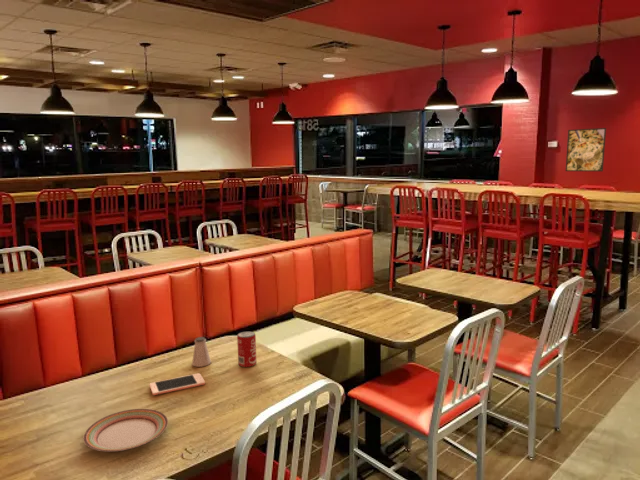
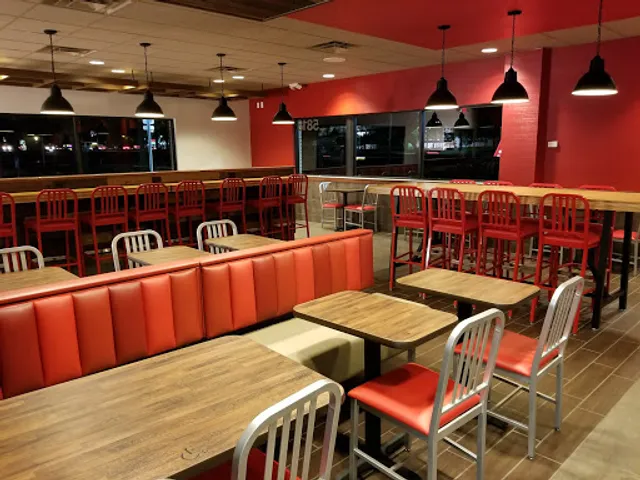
- beverage can [236,331,257,368]
- saltshaker [191,336,212,368]
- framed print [565,127,607,172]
- plate [82,408,169,452]
- cell phone [149,372,206,396]
